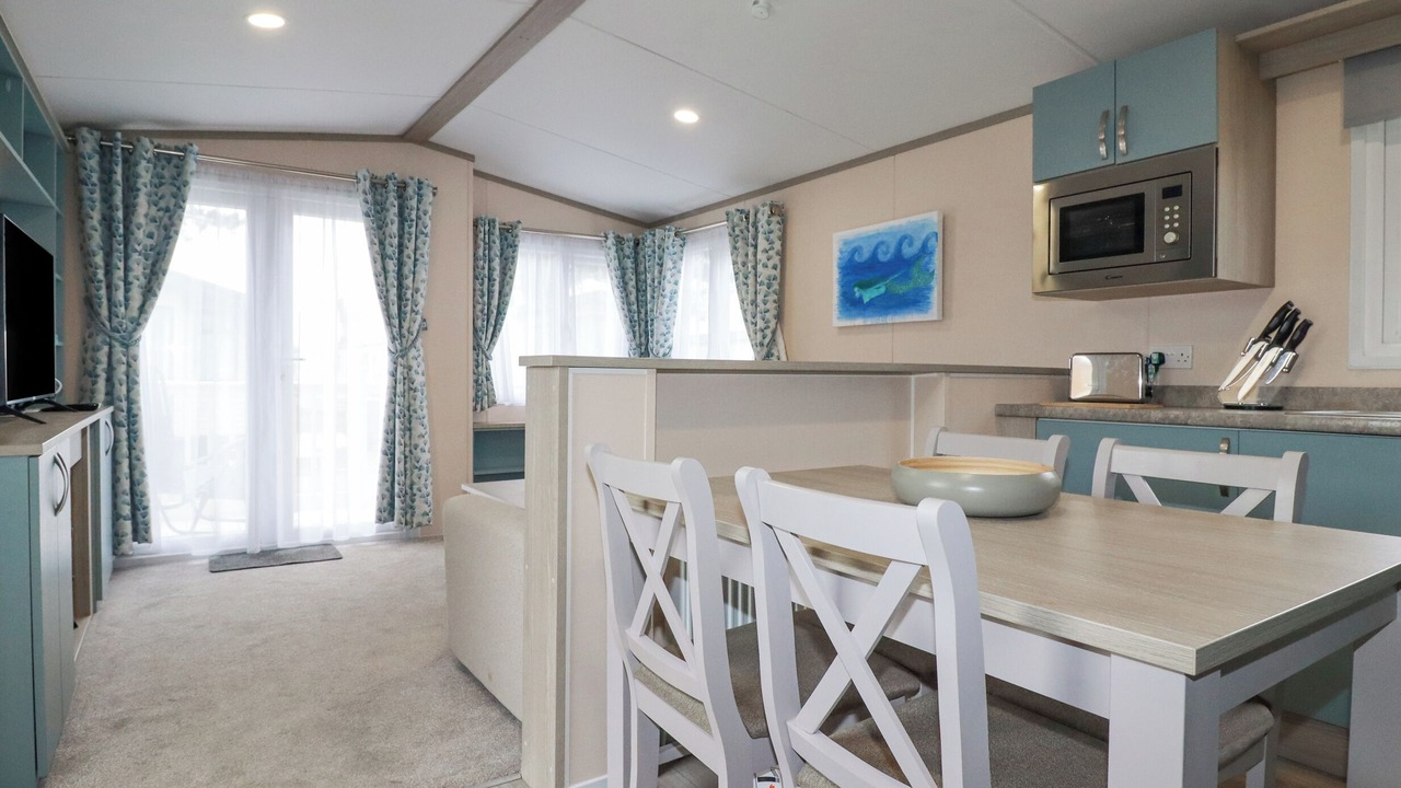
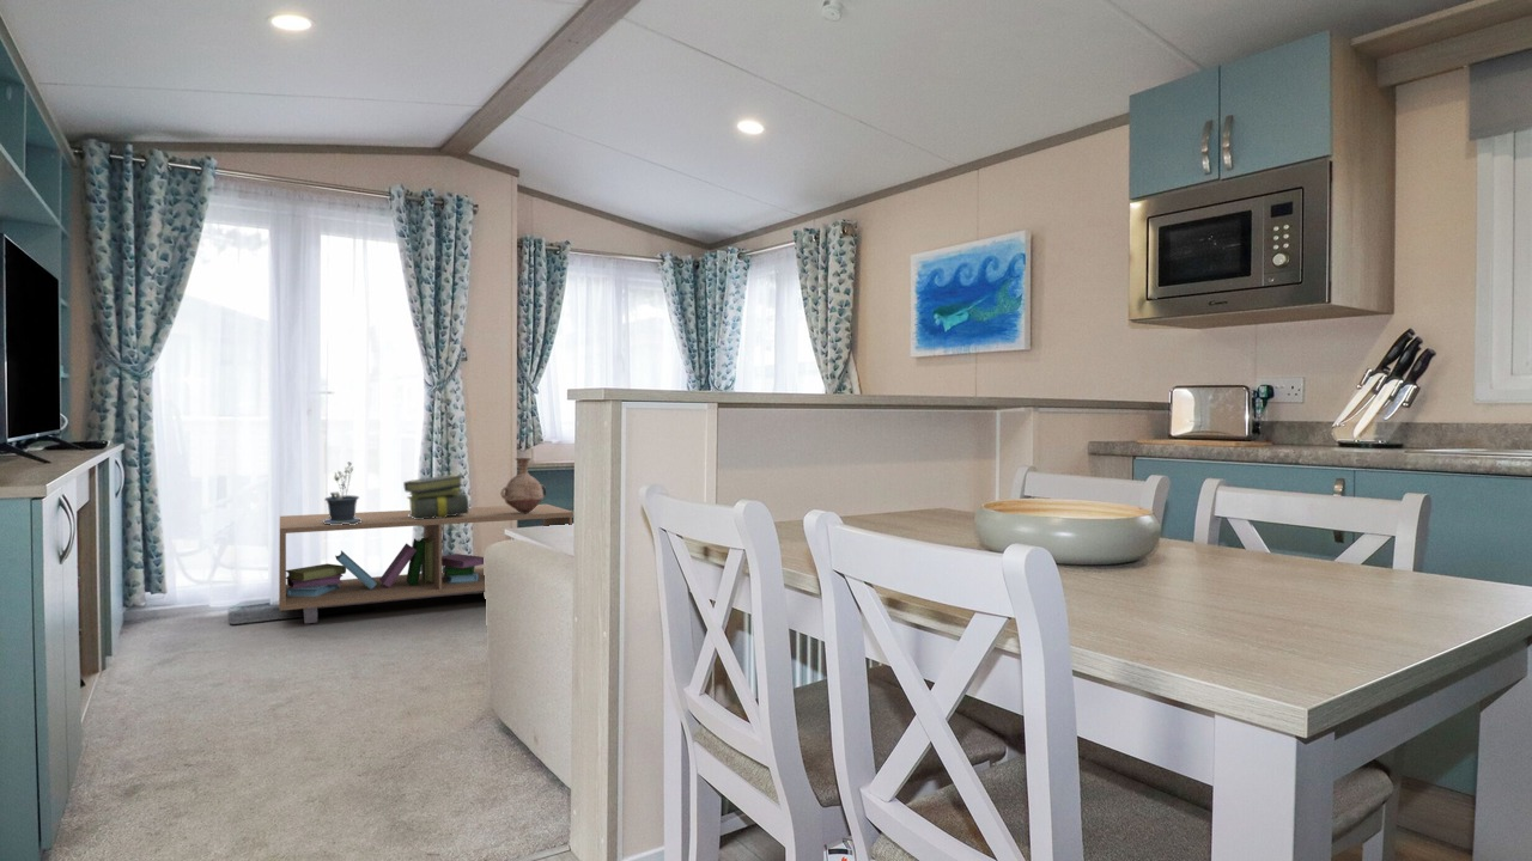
+ vase [500,457,547,513]
+ stack of books [402,474,469,519]
+ storage bench [278,503,574,624]
+ potted plant [323,460,361,525]
